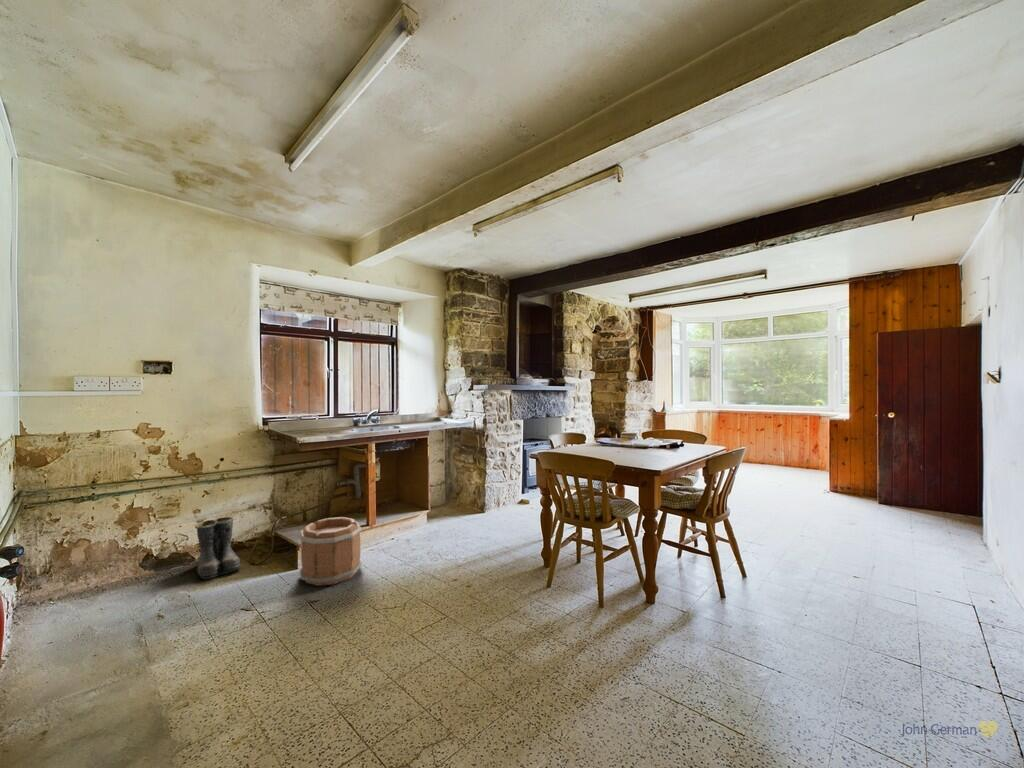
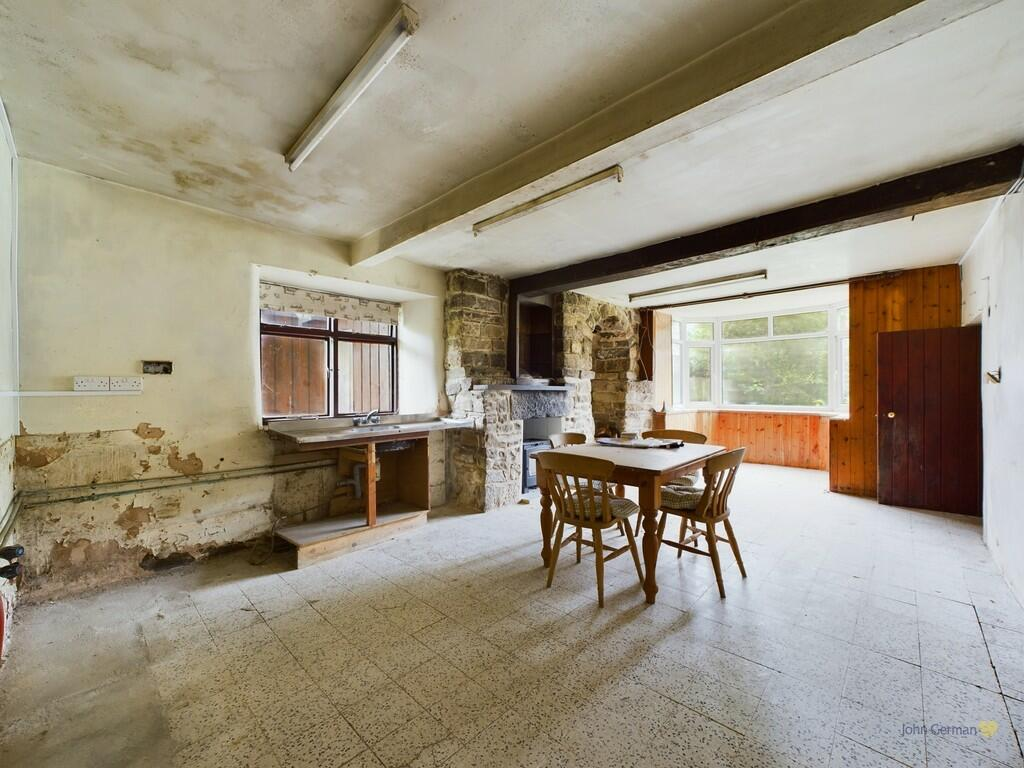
- bucket [298,516,363,587]
- boots [194,516,243,580]
